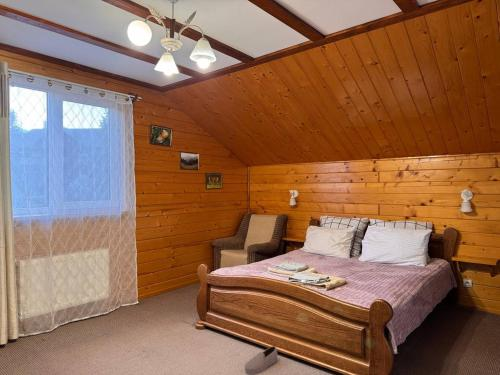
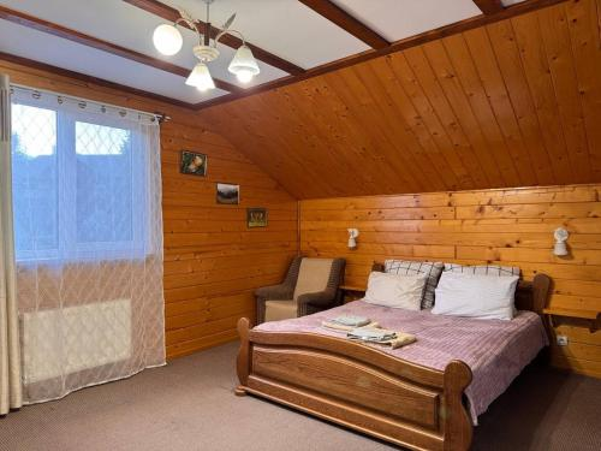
- shoe [244,345,278,375]
